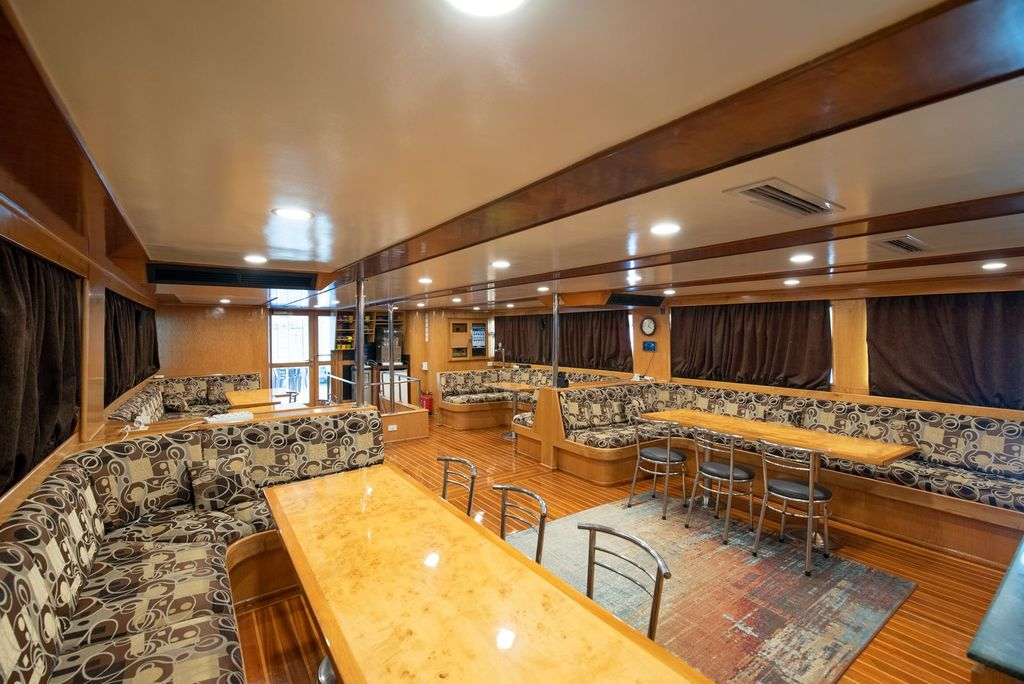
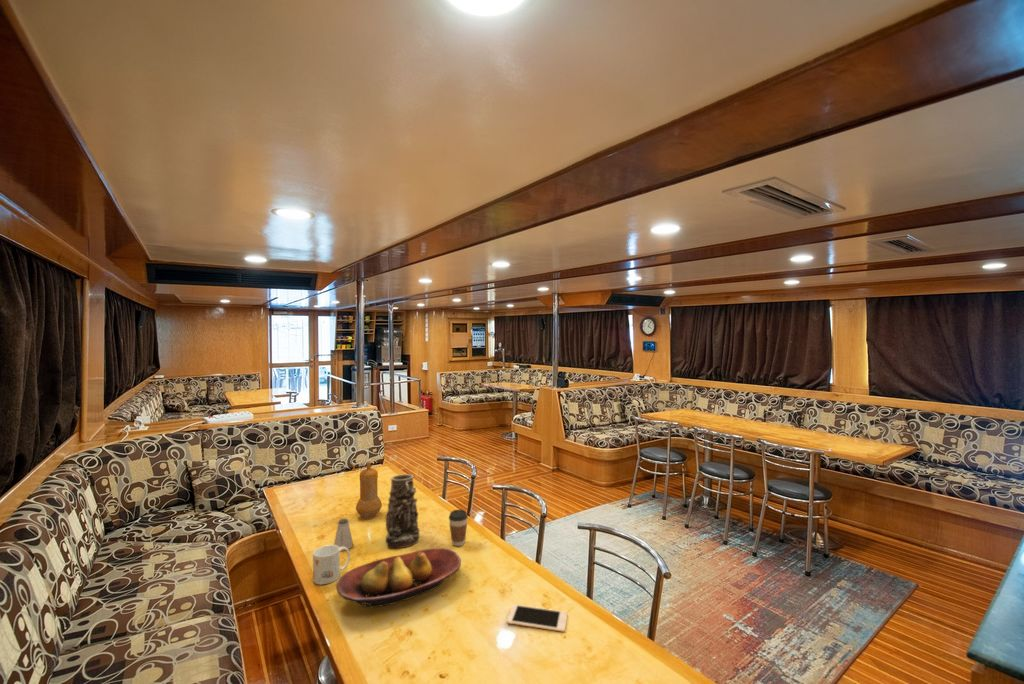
+ vase [385,473,421,549]
+ coffee cup [448,509,469,547]
+ mug [312,544,351,585]
+ cell phone [506,604,568,633]
+ fruit bowl [335,547,462,609]
+ pepper mill [351,461,383,520]
+ saltshaker [333,518,354,552]
